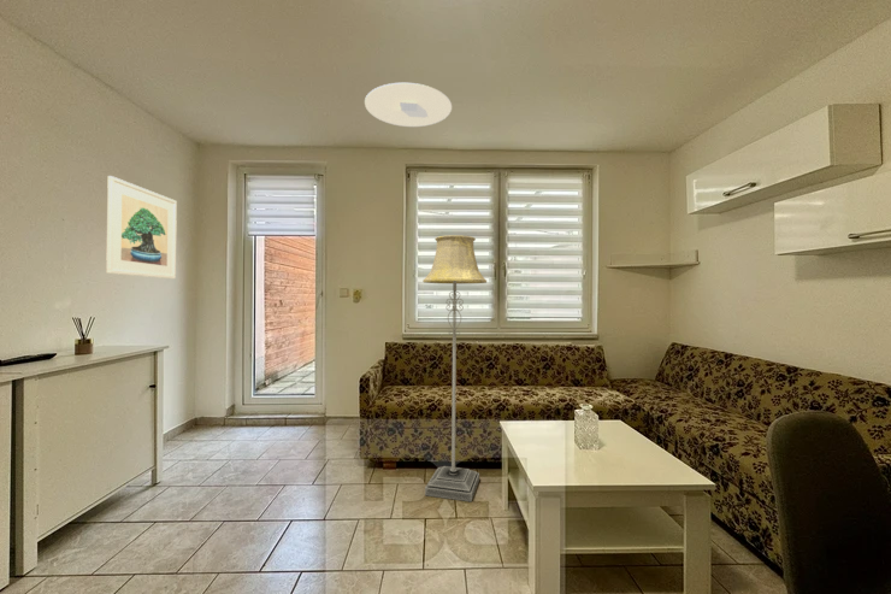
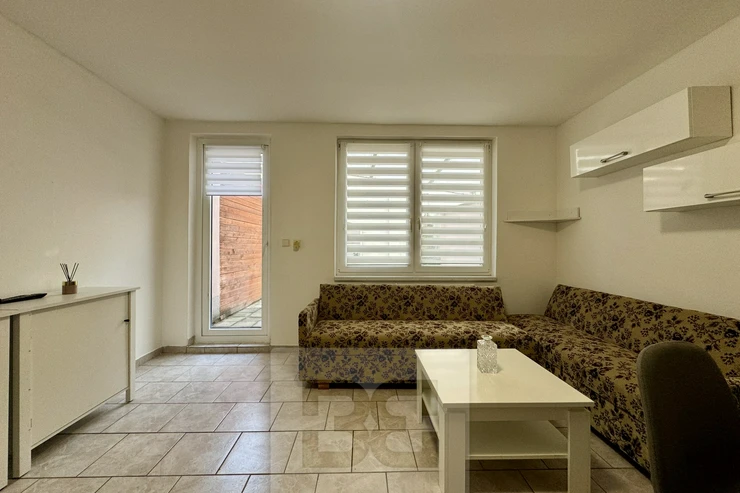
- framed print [105,175,178,280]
- ceiling light [364,82,453,128]
- floor lamp [421,234,488,502]
